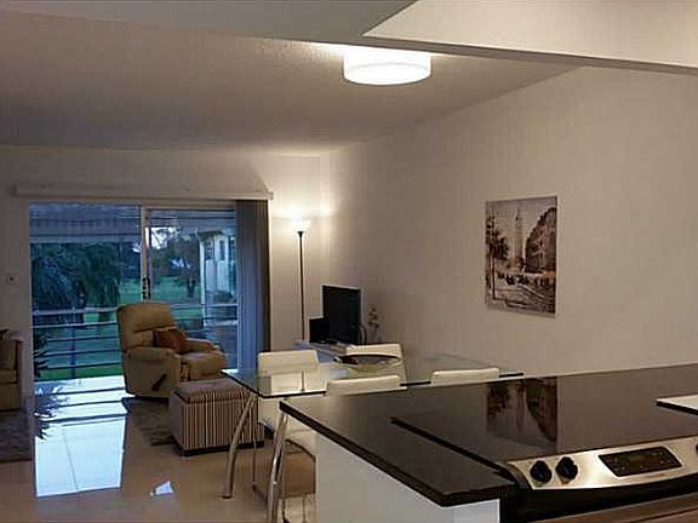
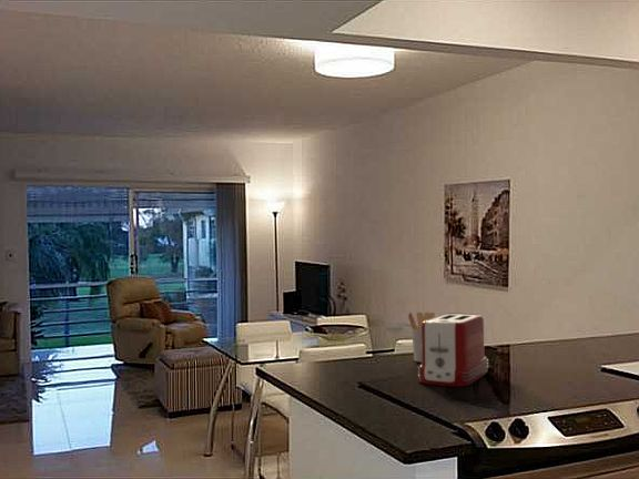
+ toaster [416,313,489,388]
+ utensil holder [407,312,436,364]
